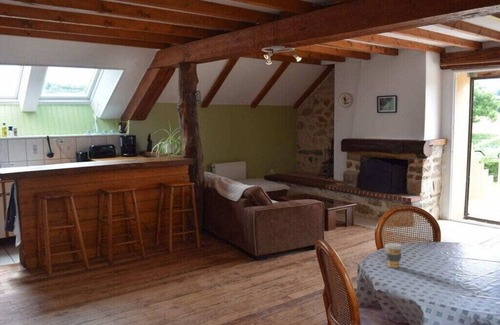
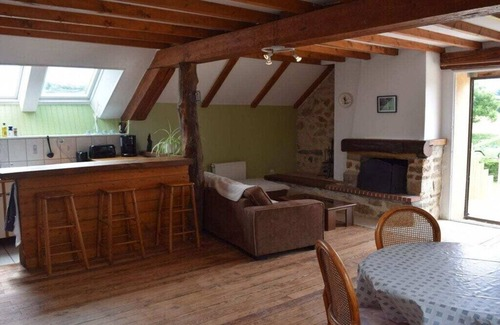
- coffee cup [384,242,403,269]
